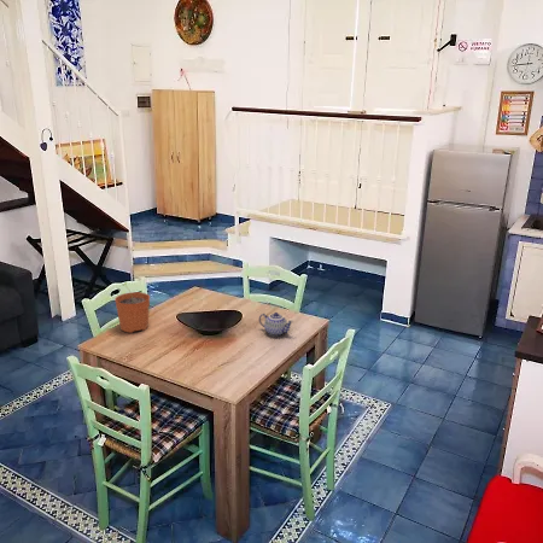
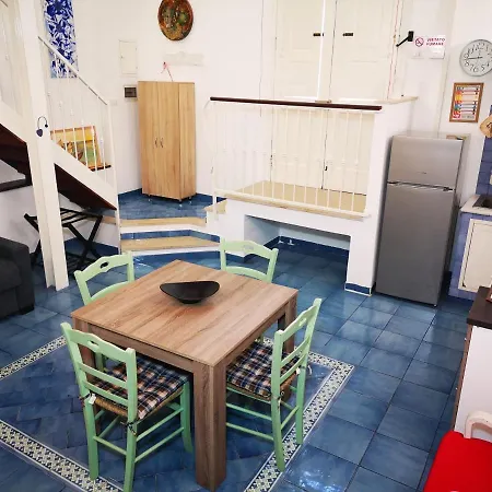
- plant pot [113,281,151,334]
- teapot [258,311,294,338]
